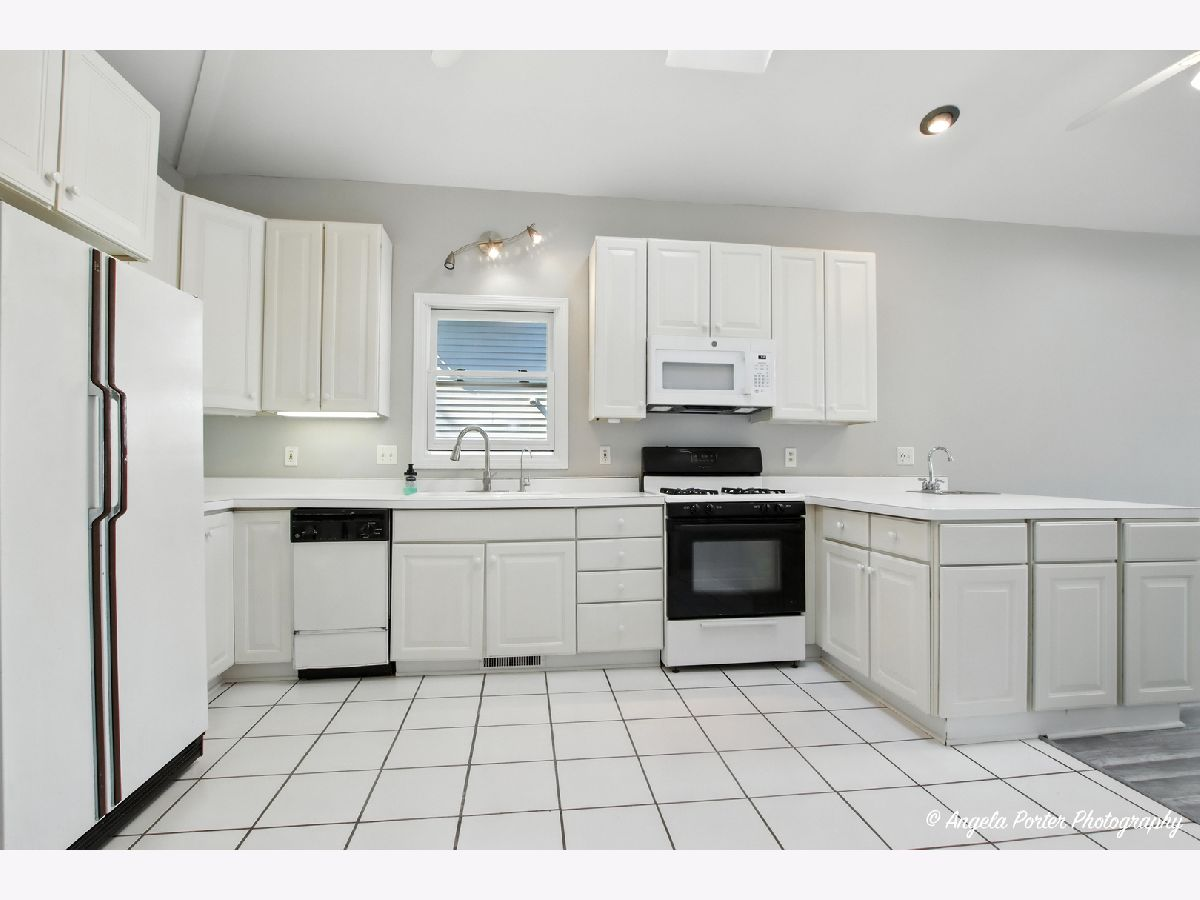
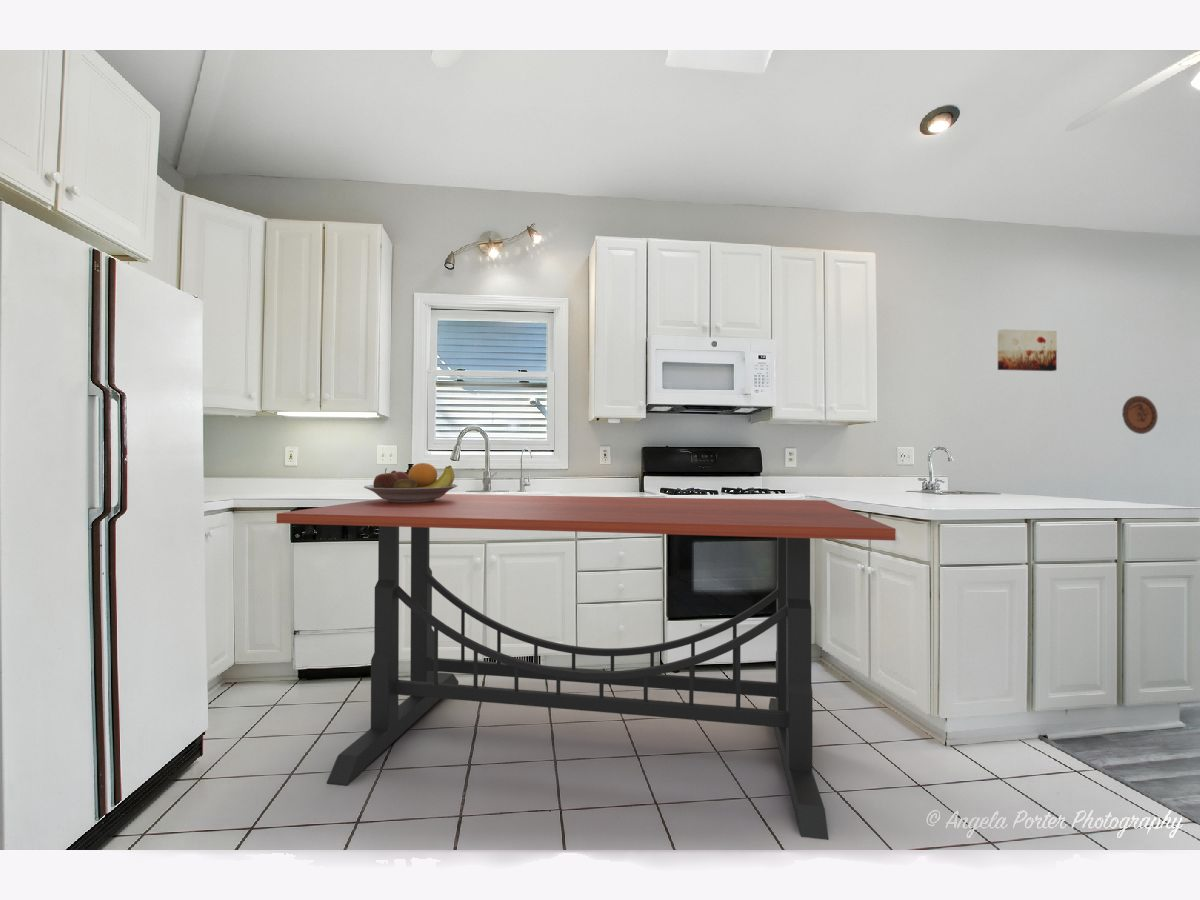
+ fruit bowl [363,462,458,503]
+ dining table [276,493,897,841]
+ wall art [997,328,1058,372]
+ decorative plate [1121,395,1159,435]
